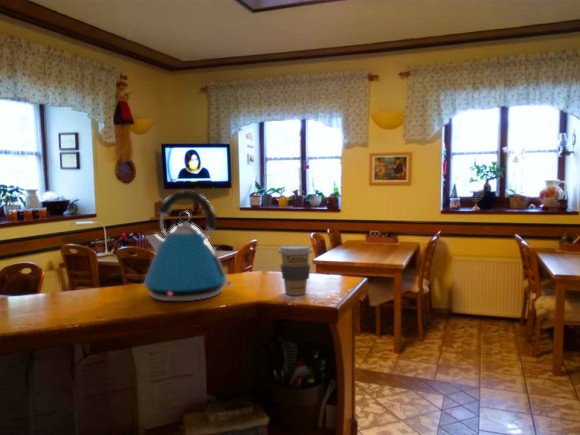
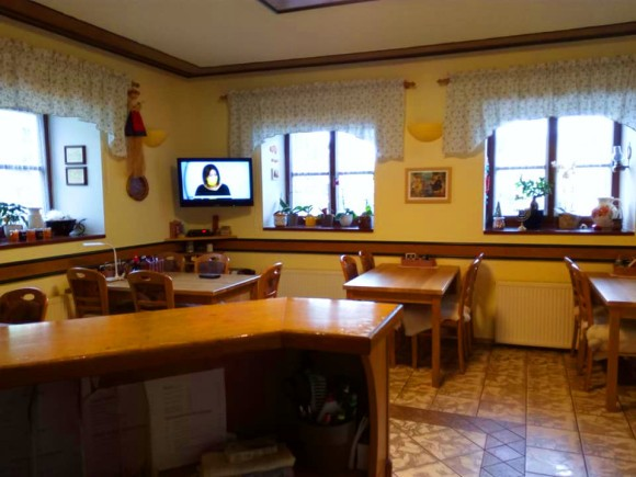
- coffee cup [277,244,313,296]
- kettle [143,190,234,302]
